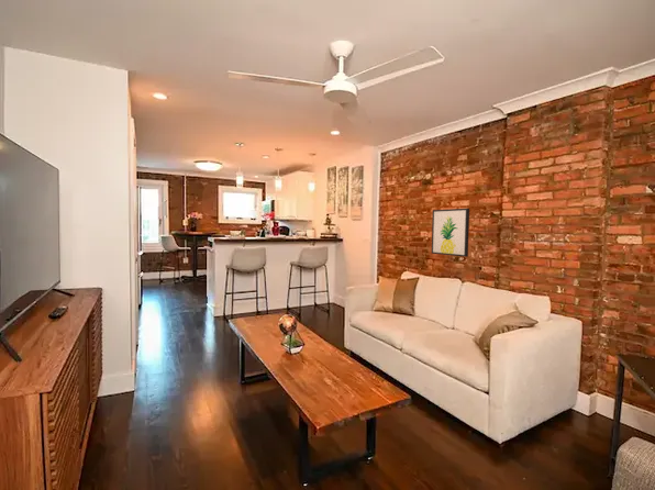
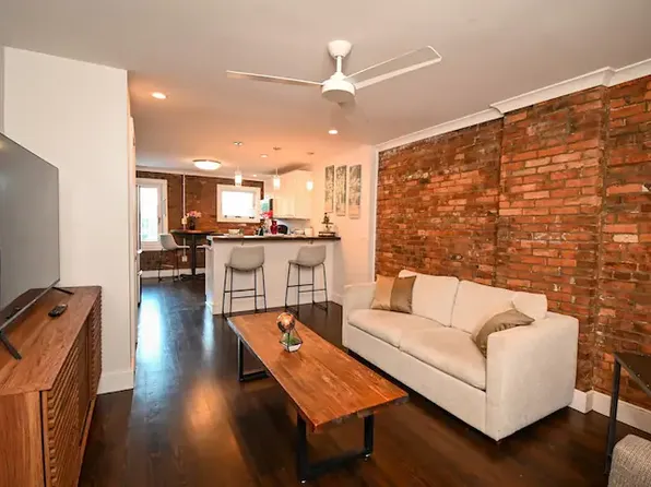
- wall art [431,208,470,258]
